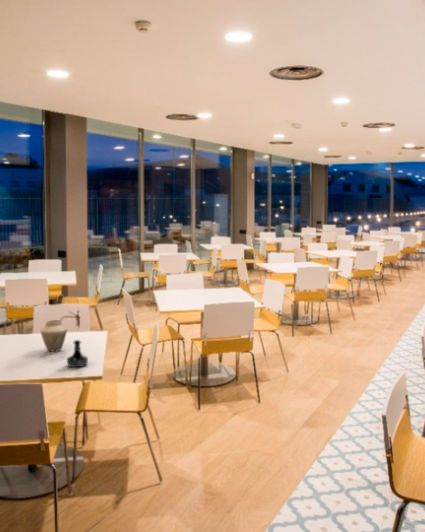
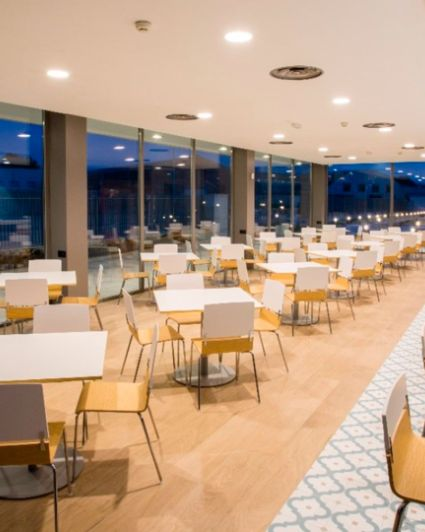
- vase [40,309,82,352]
- tequila bottle [66,339,89,368]
